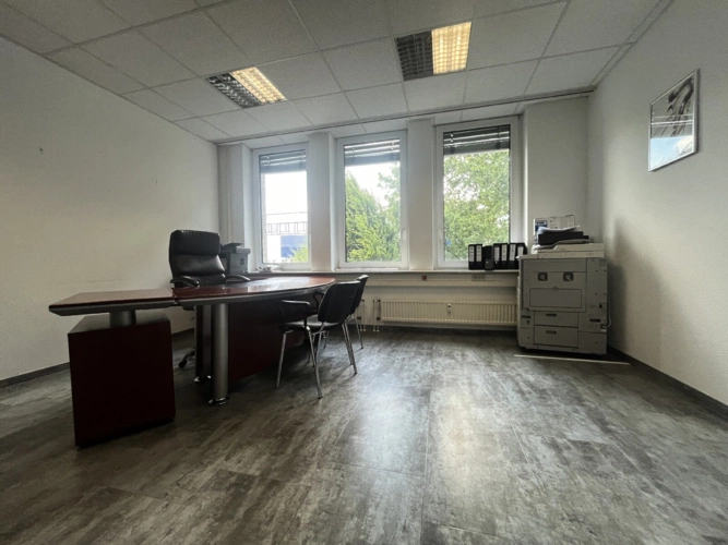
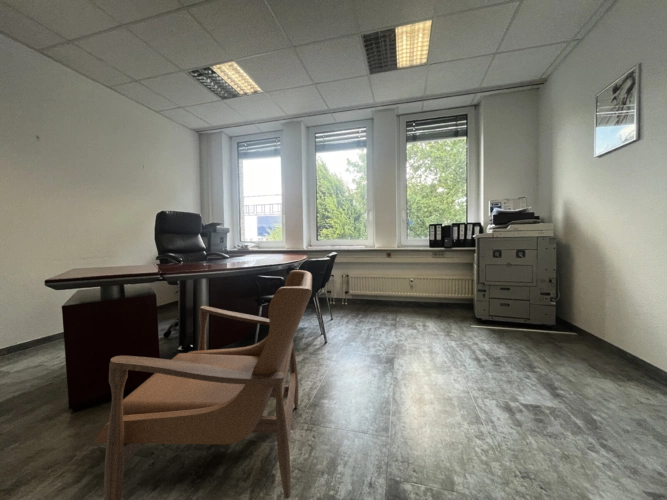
+ armchair [95,269,313,500]
